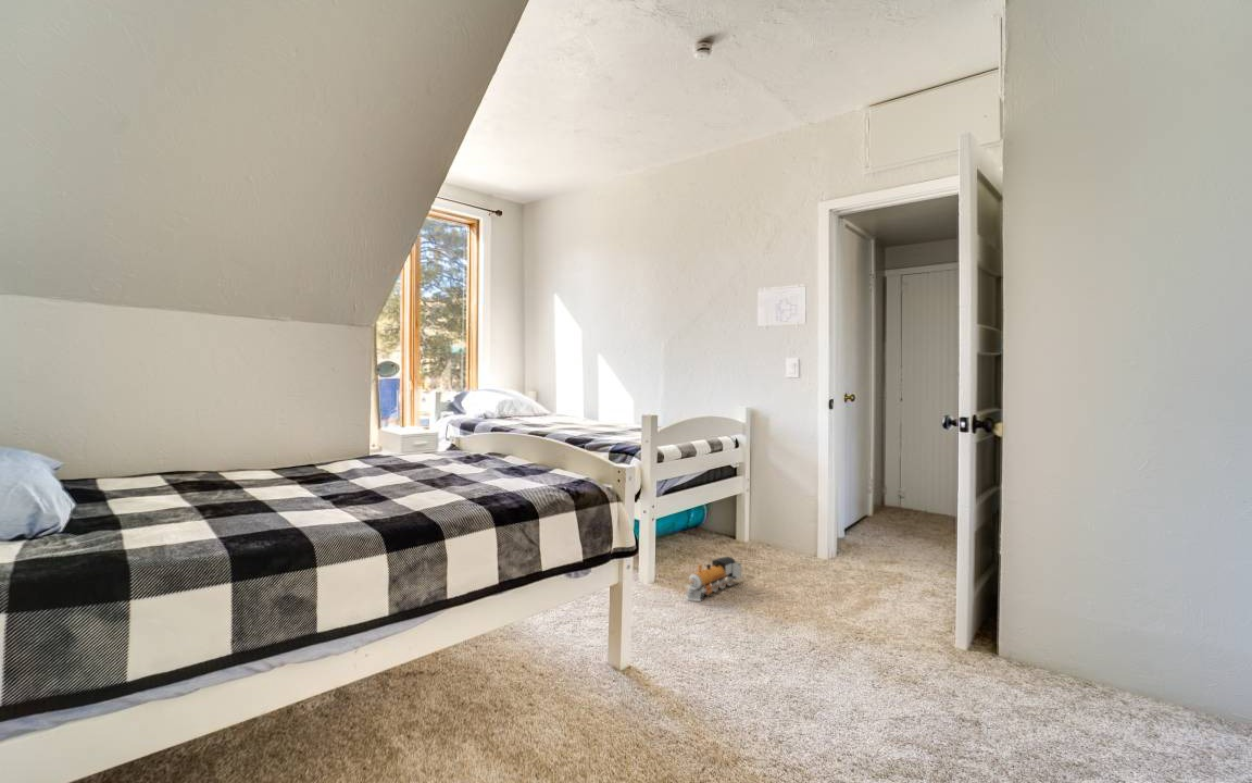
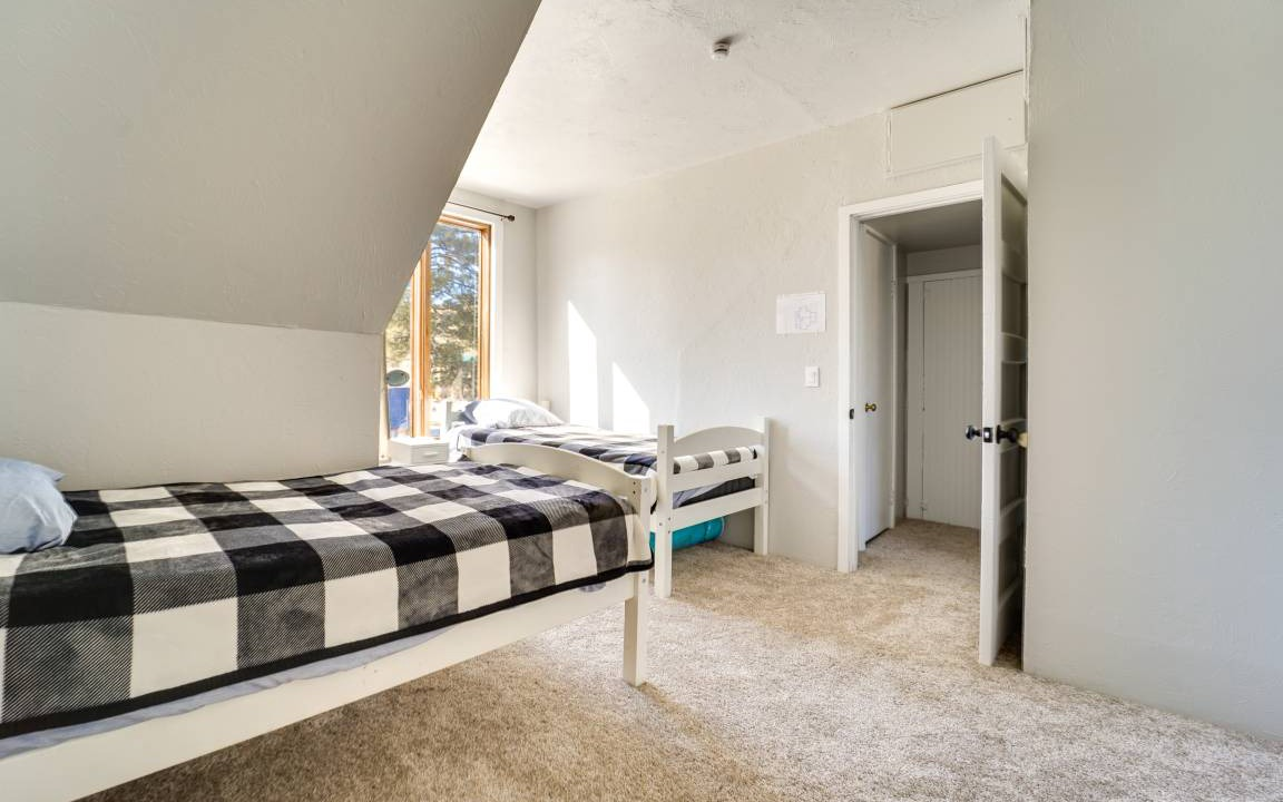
- toy train [684,556,742,602]
